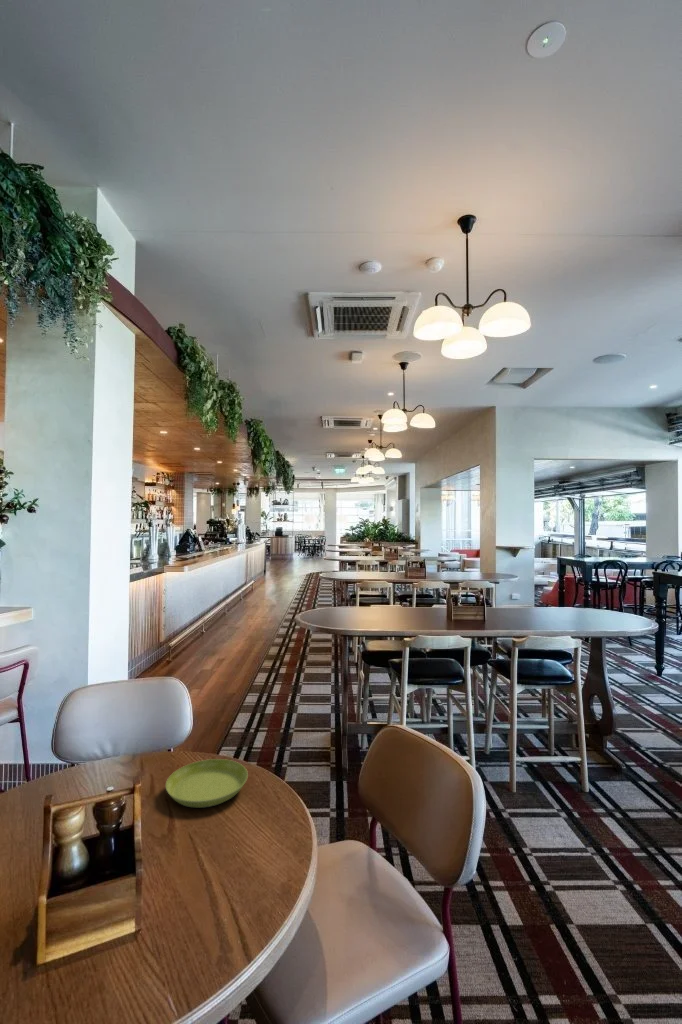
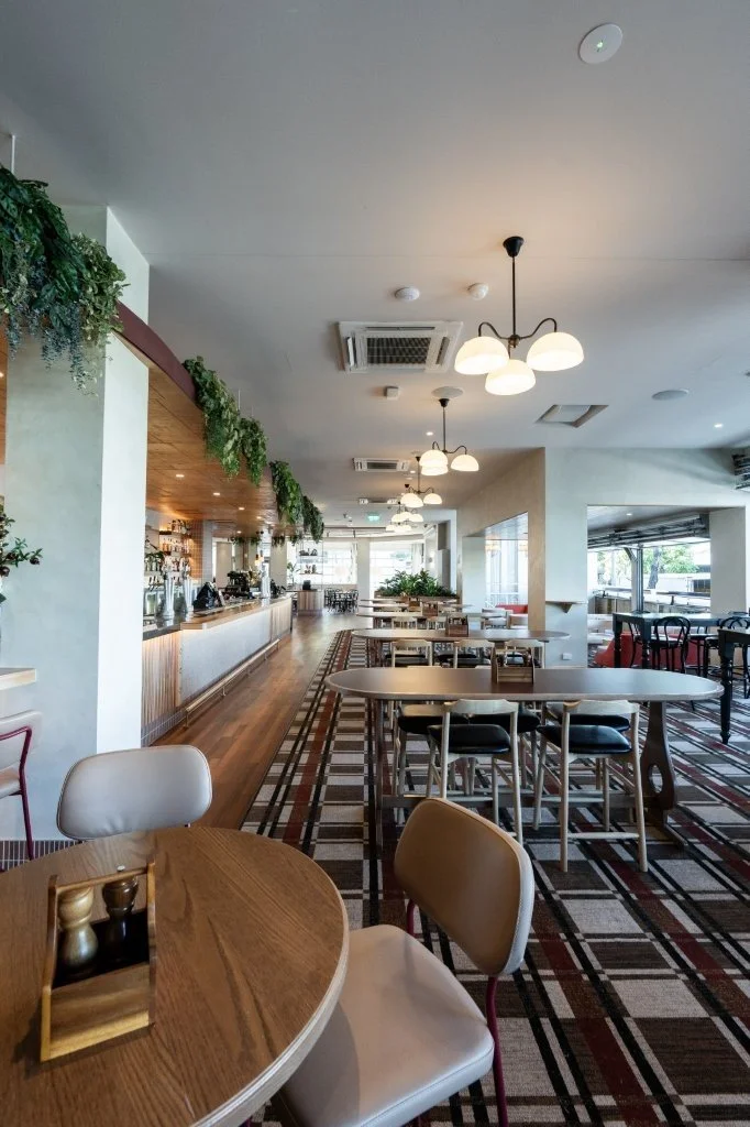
- saucer [165,758,249,809]
